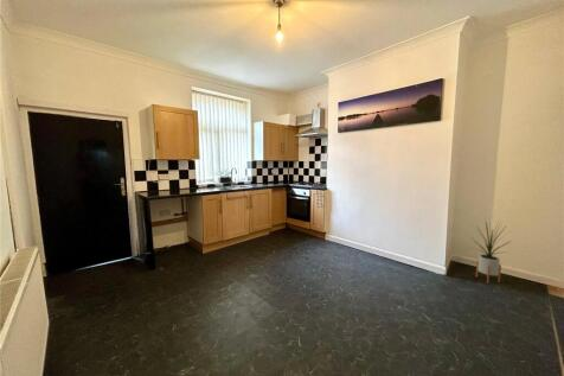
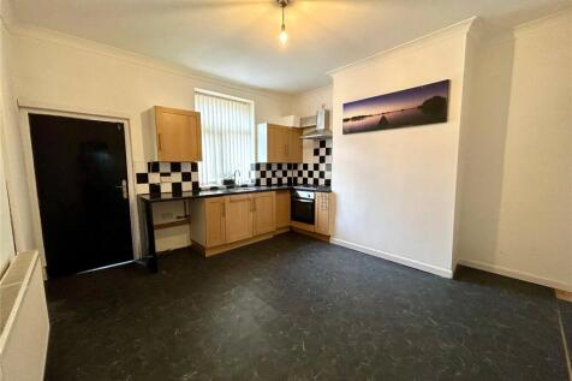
- house plant [469,217,513,285]
